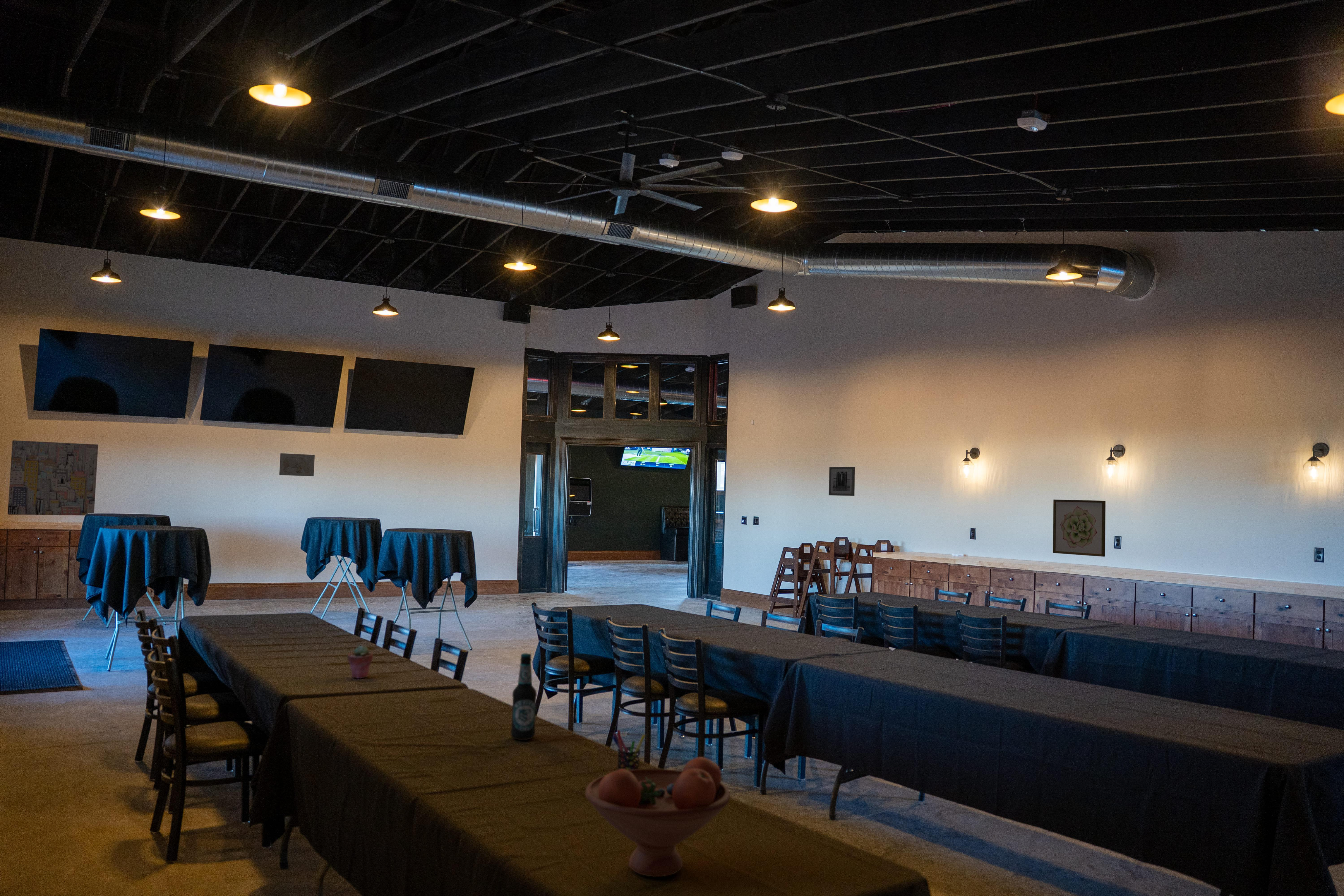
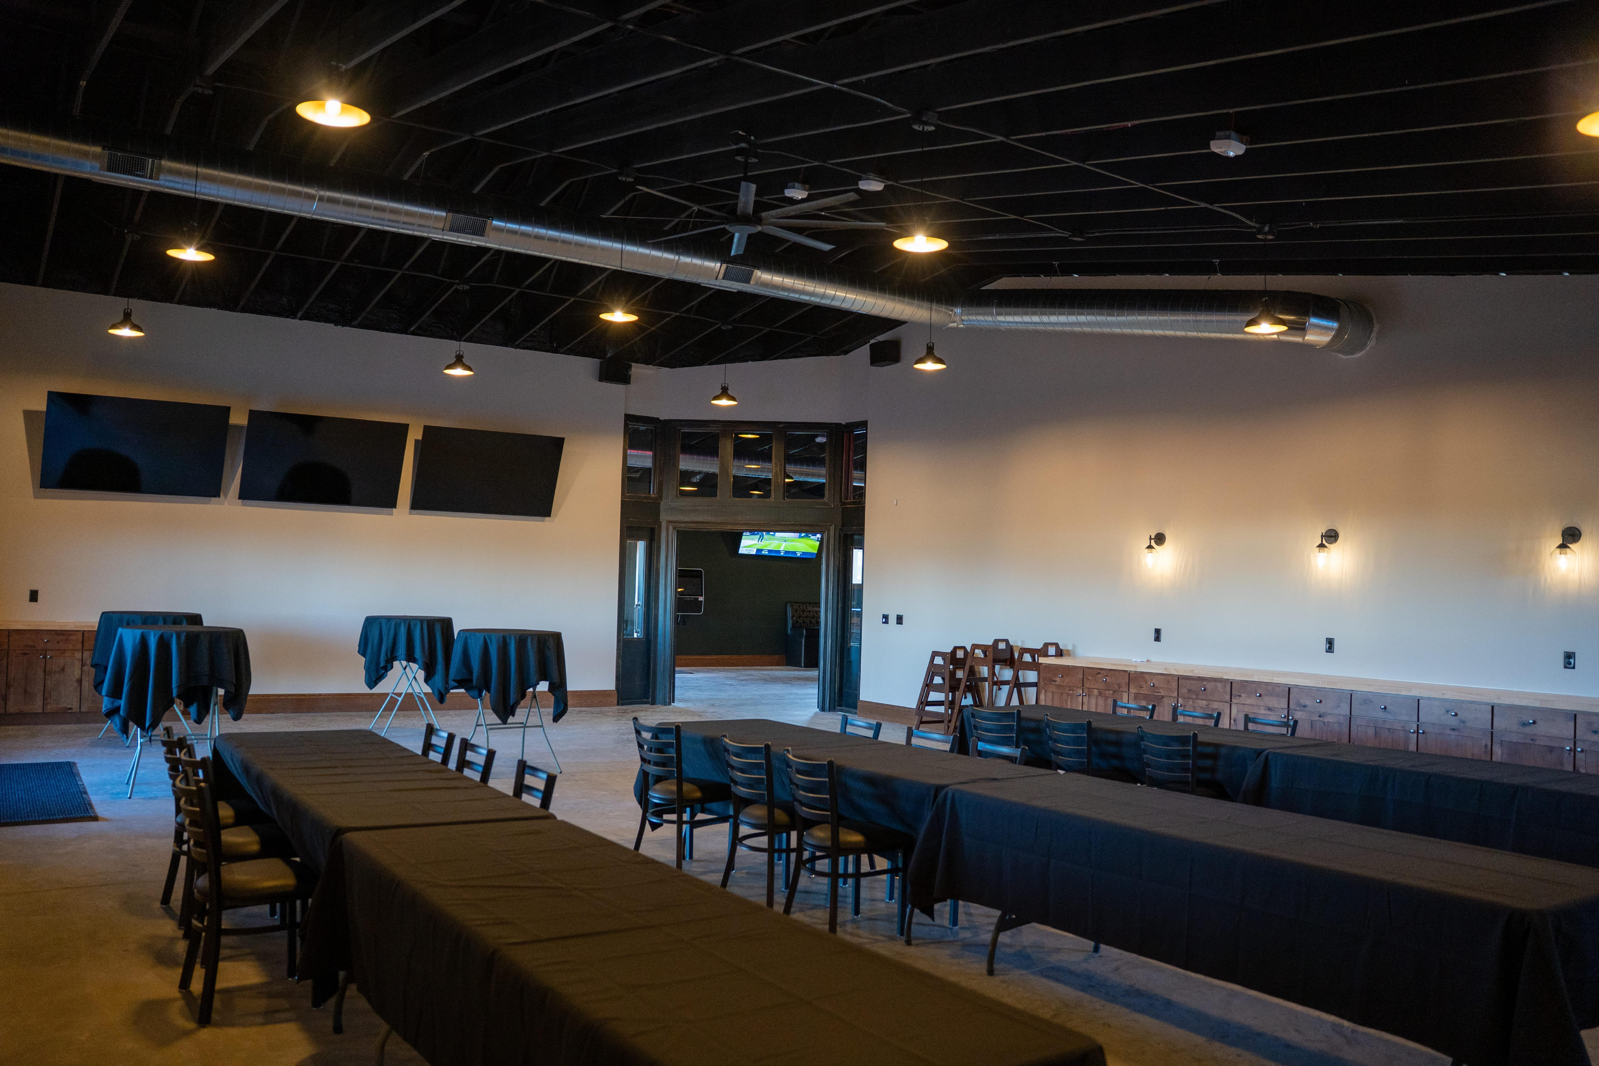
- wall art [1052,499,1106,557]
- fruit bowl [585,757,731,877]
- wall art [7,440,98,516]
- potted succulent [347,645,373,679]
- pen holder [612,730,646,770]
- bottle [511,653,537,740]
- wall art [828,467,855,496]
- wall art [279,453,315,477]
